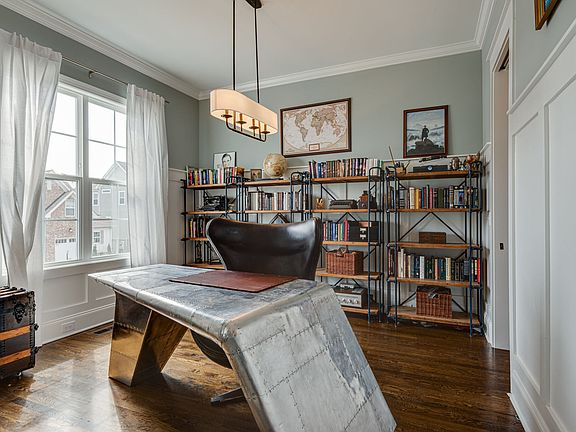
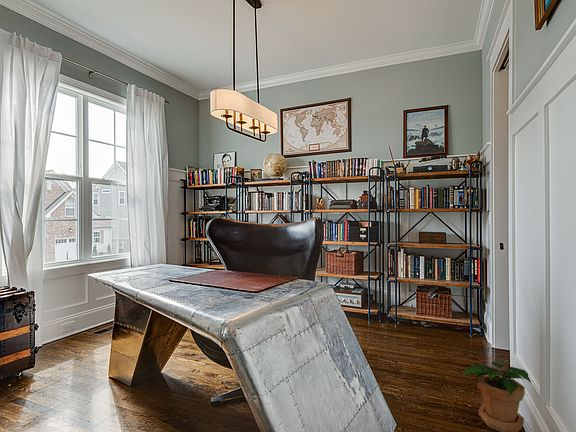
+ potted plant [461,360,531,432]
